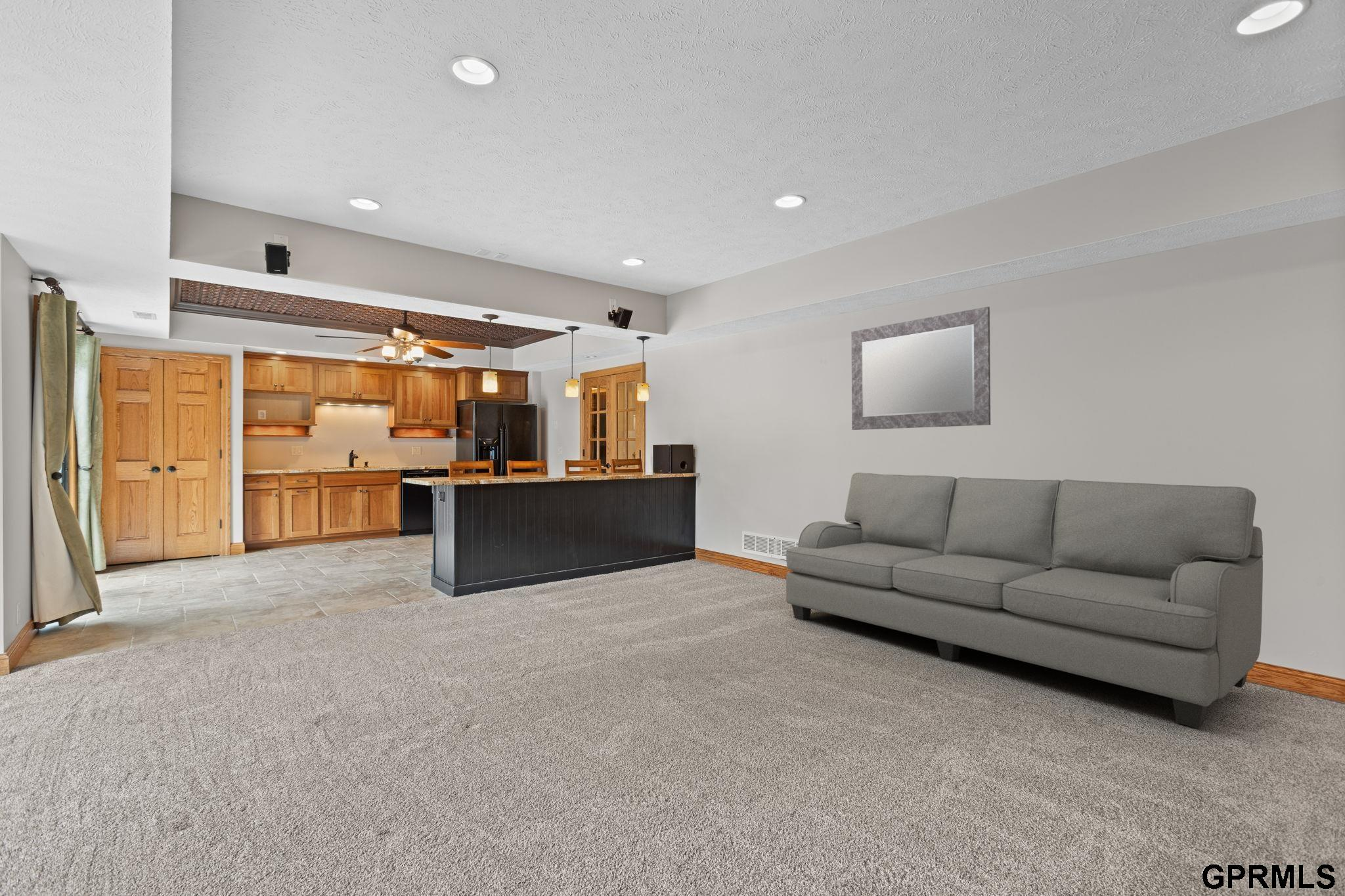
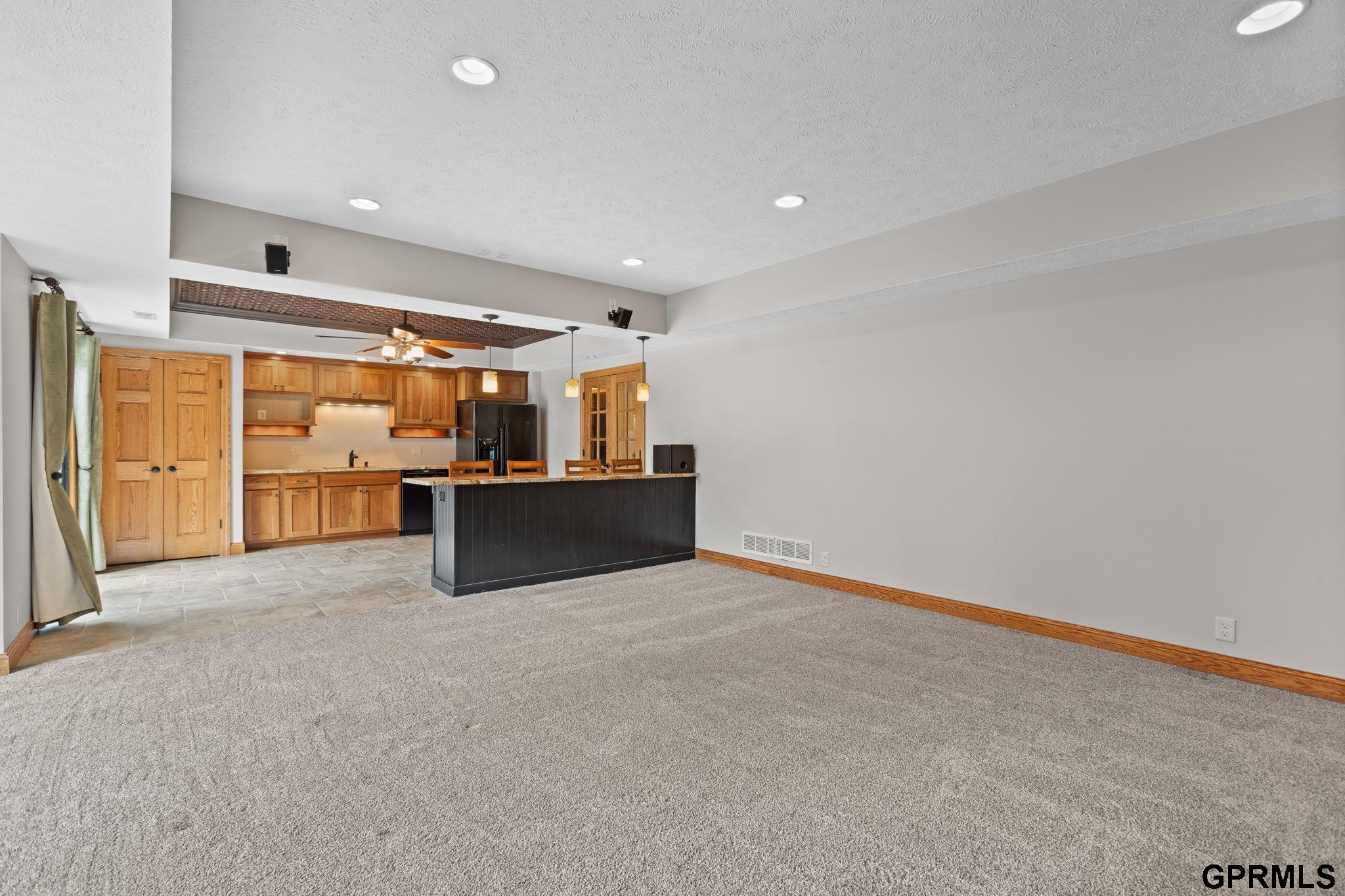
- mirror [851,306,991,431]
- sofa [785,472,1264,729]
